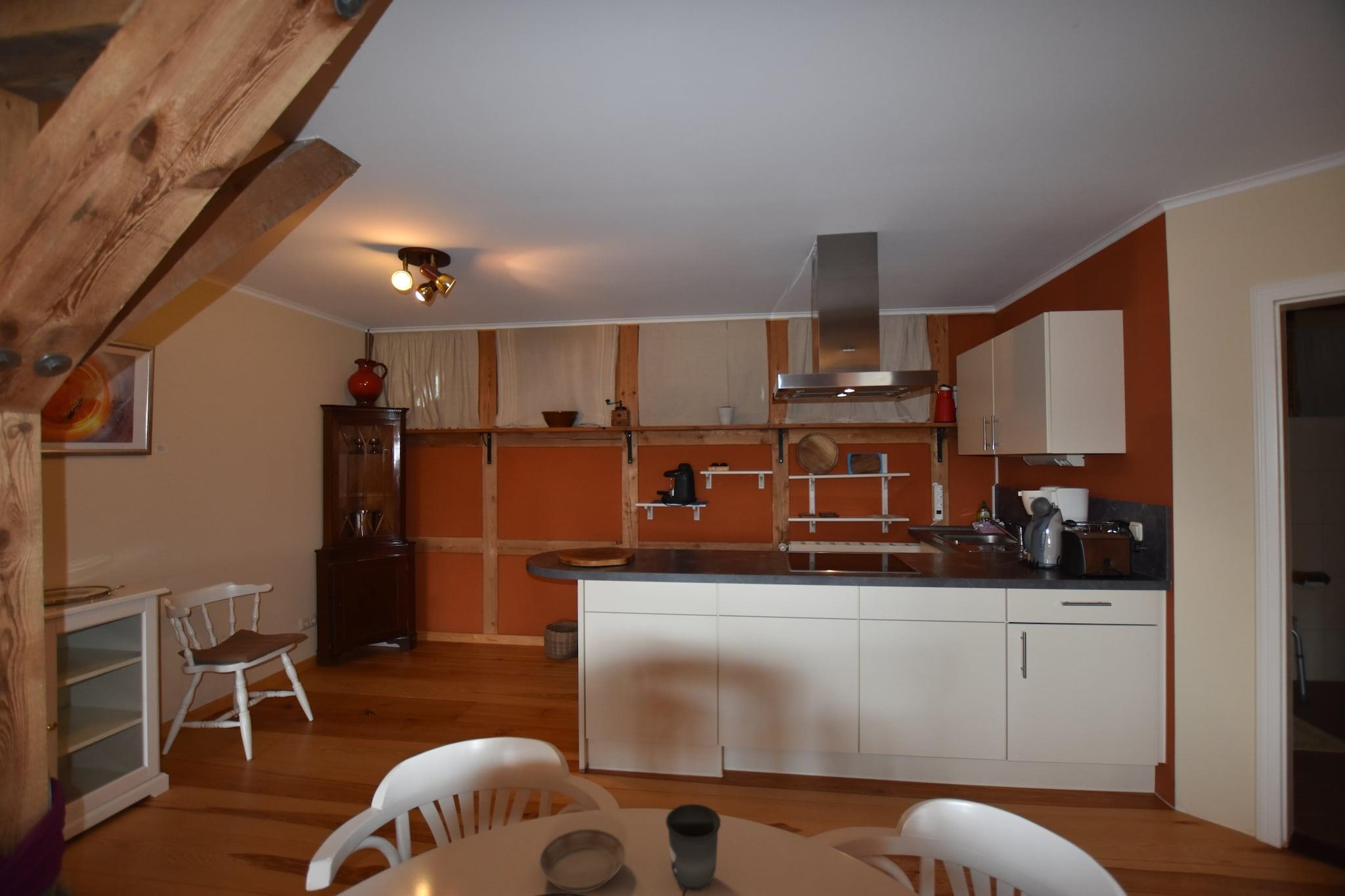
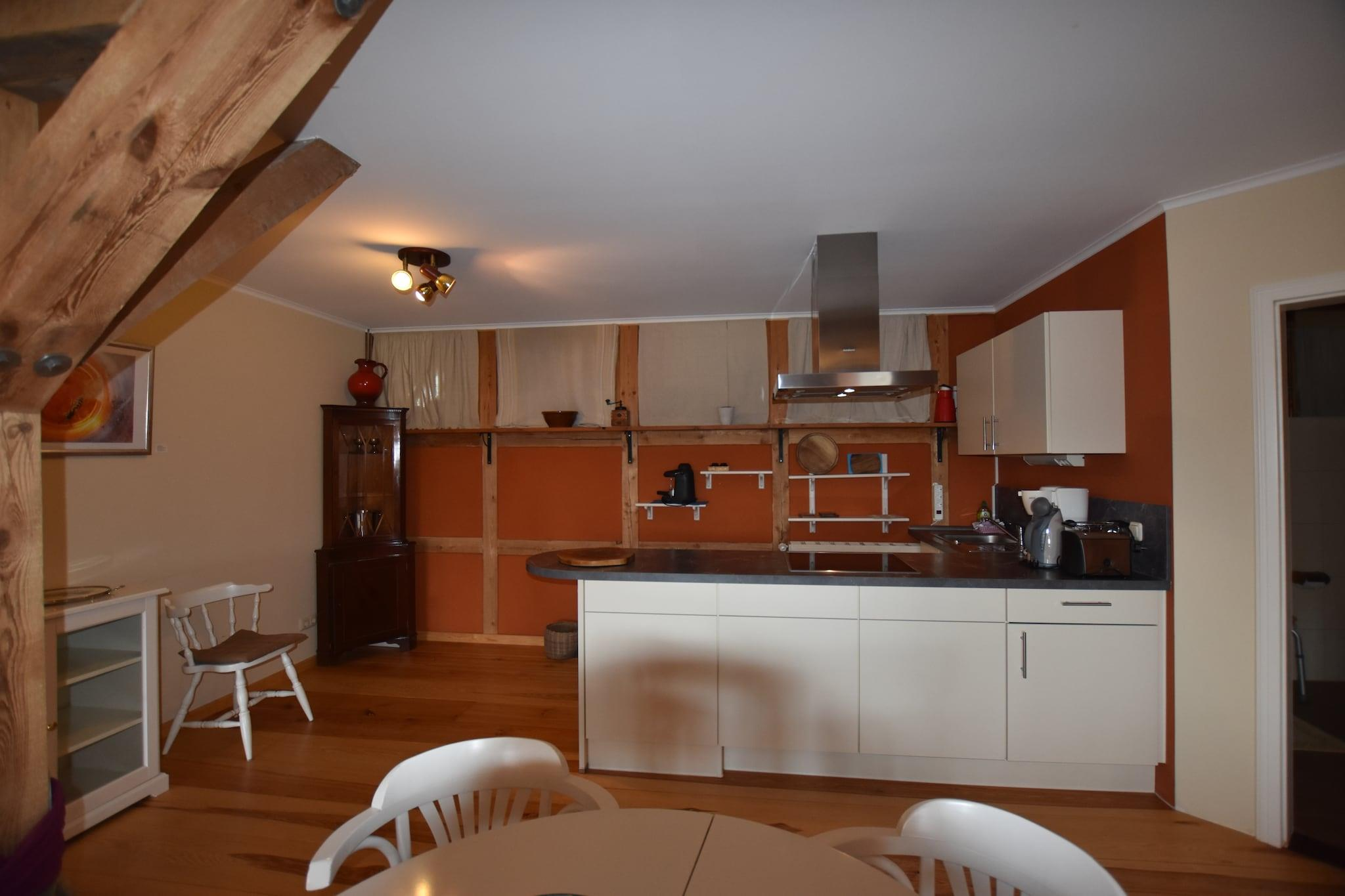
- mug [665,803,721,892]
- saucer [539,828,626,893]
